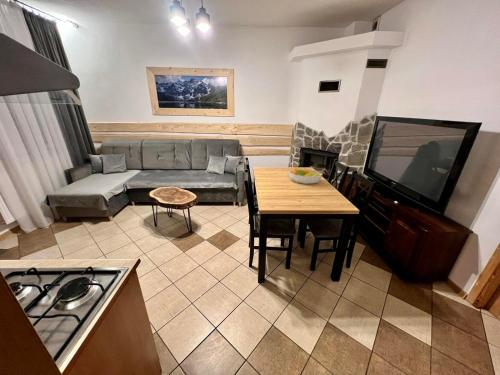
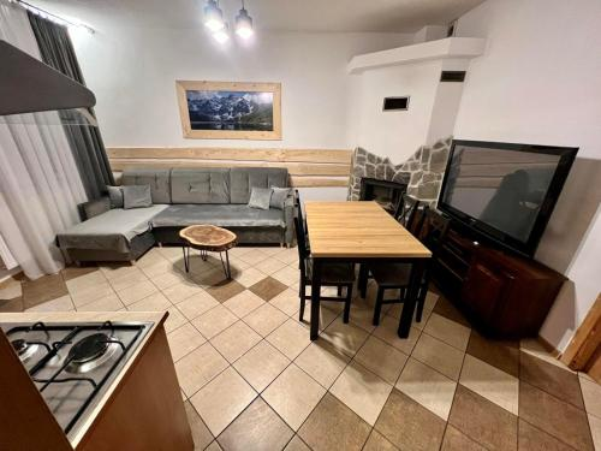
- fruit bowl [288,167,323,185]
